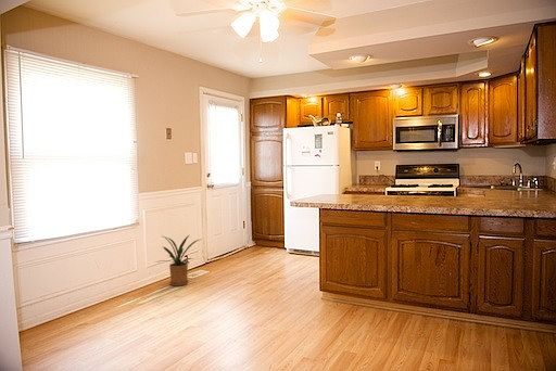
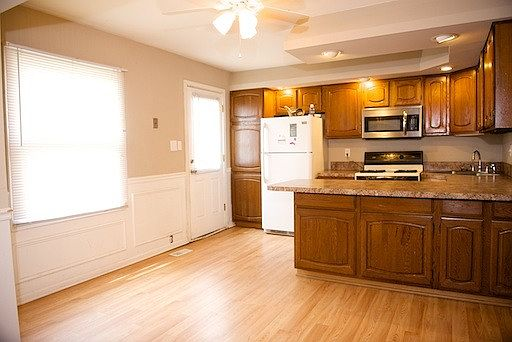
- house plant [156,234,203,287]
